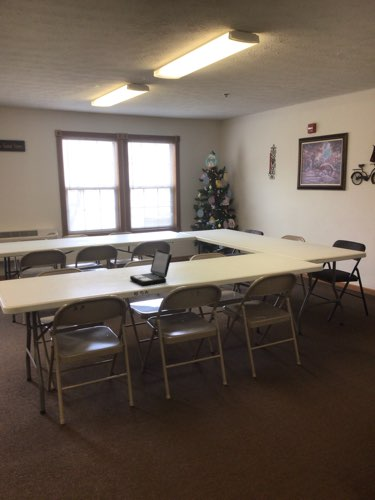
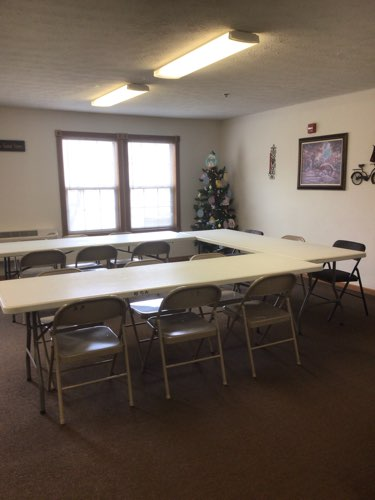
- laptop [129,248,173,286]
